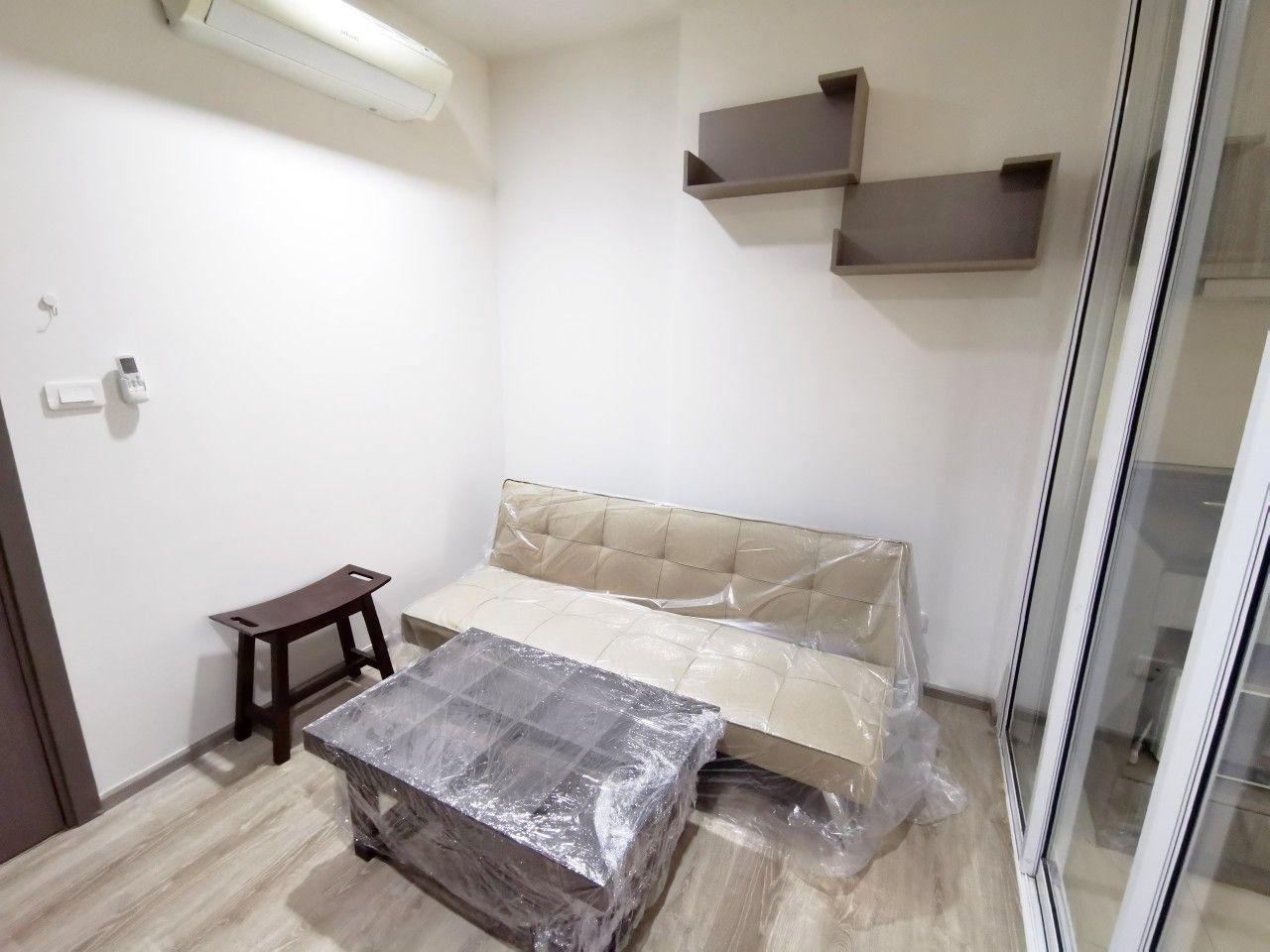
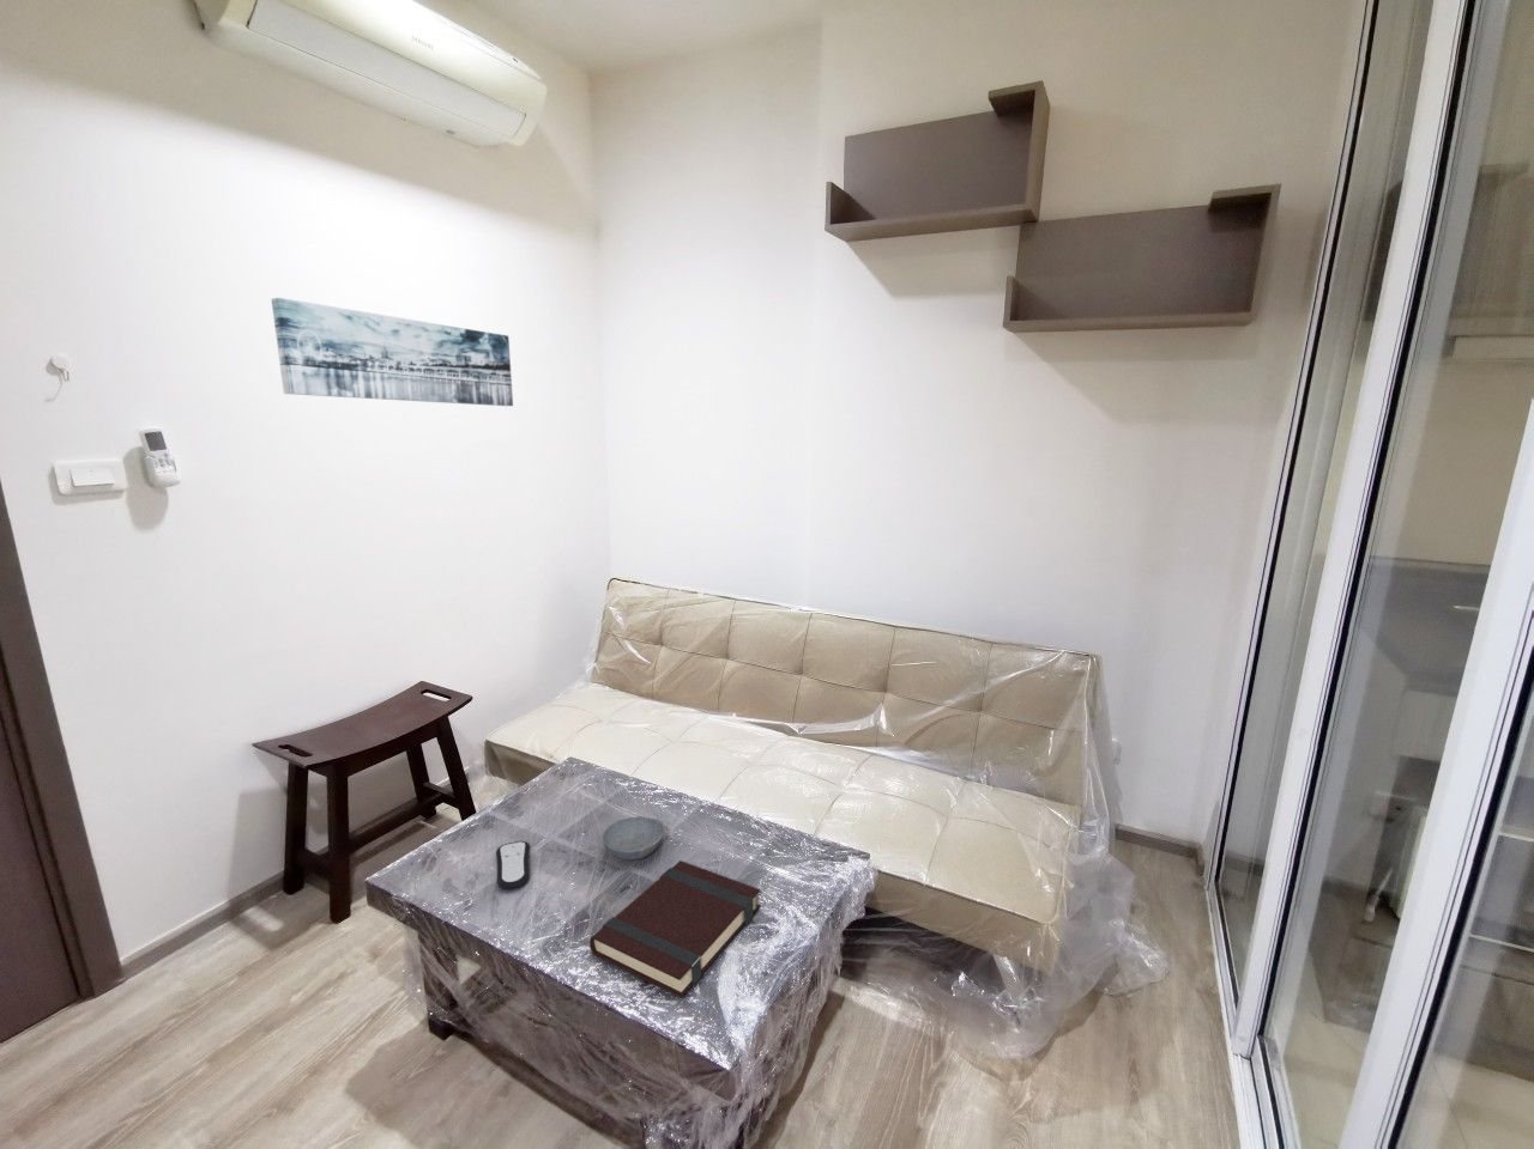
+ bowl [602,815,667,862]
+ remote control [495,840,531,892]
+ book [588,859,762,999]
+ wall art [269,297,515,407]
